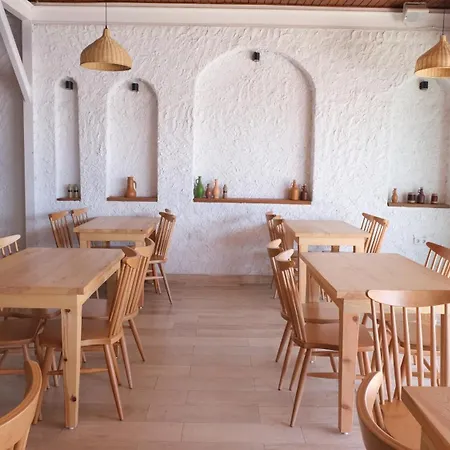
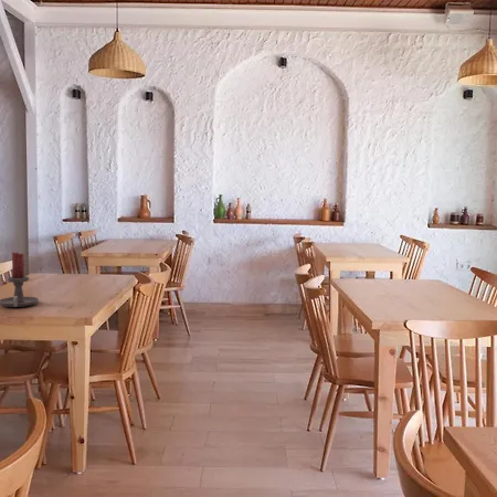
+ candle holder [0,251,40,308]
